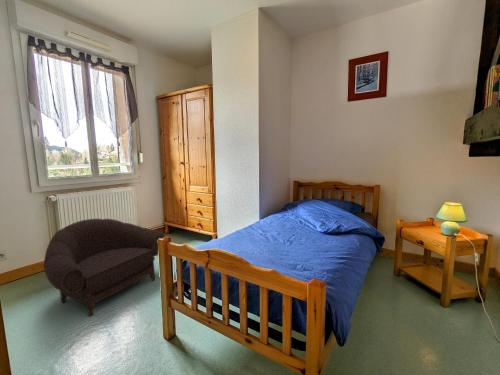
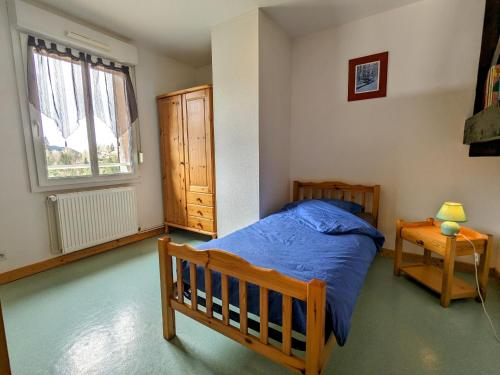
- armchair [43,218,166,317]
